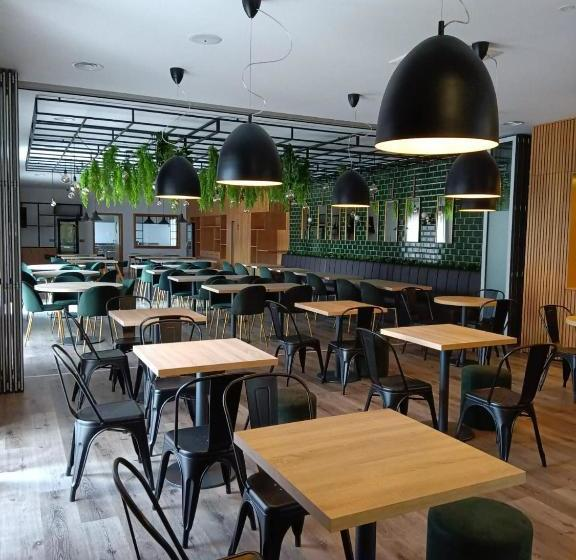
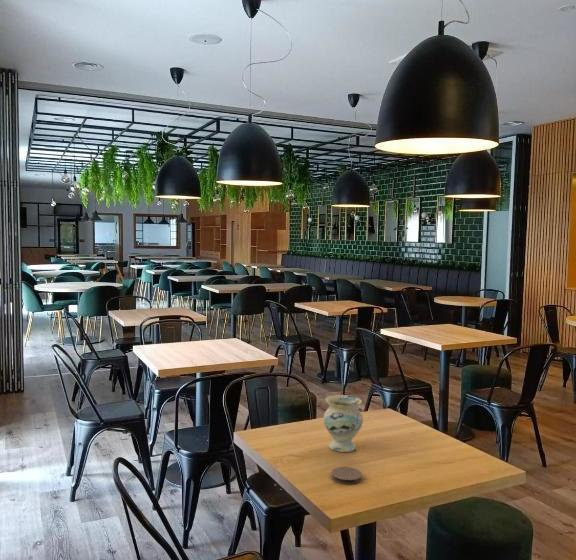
+ vase [323,394,364,453]
+ coaster [330,466,363,485]
